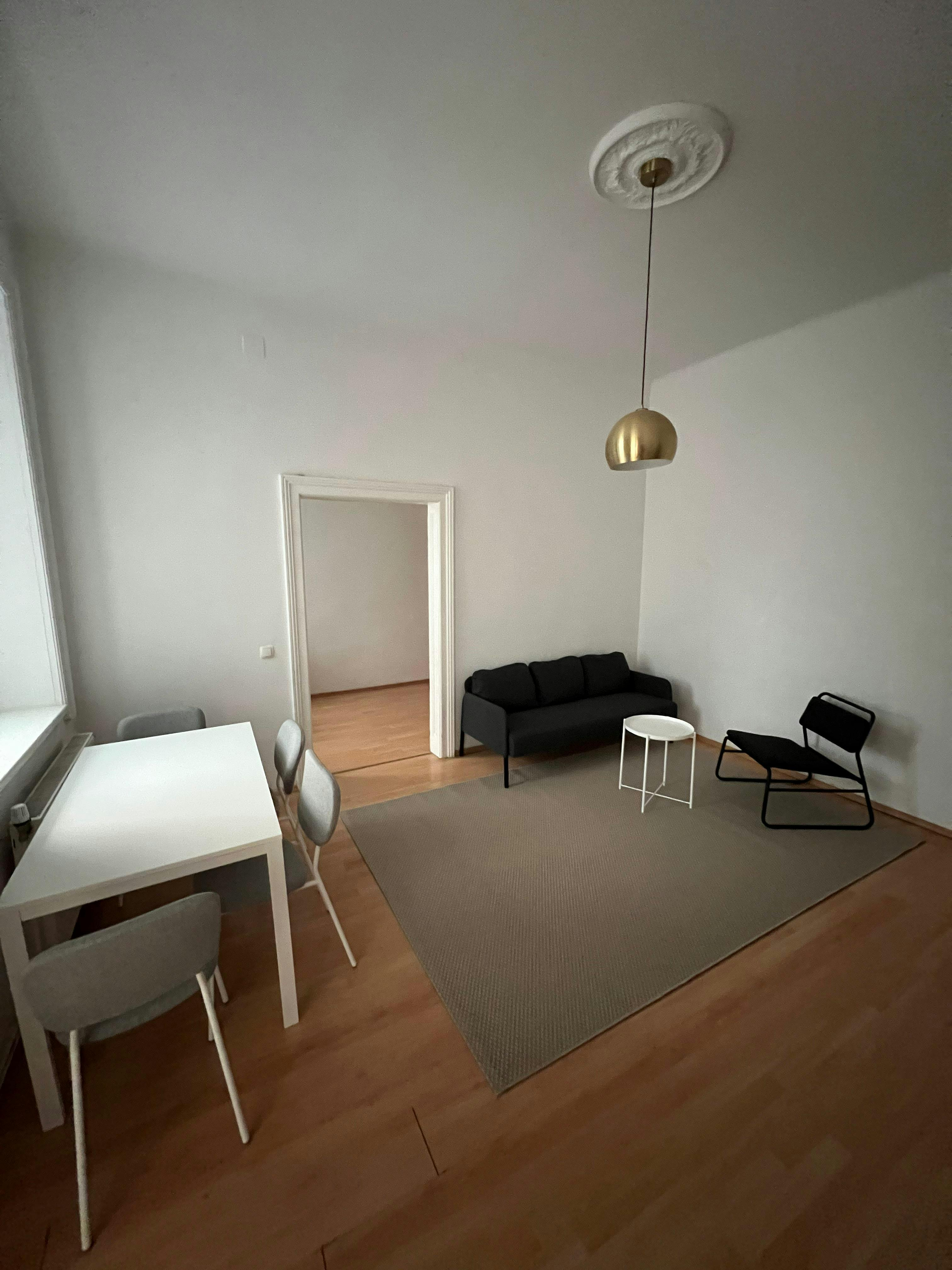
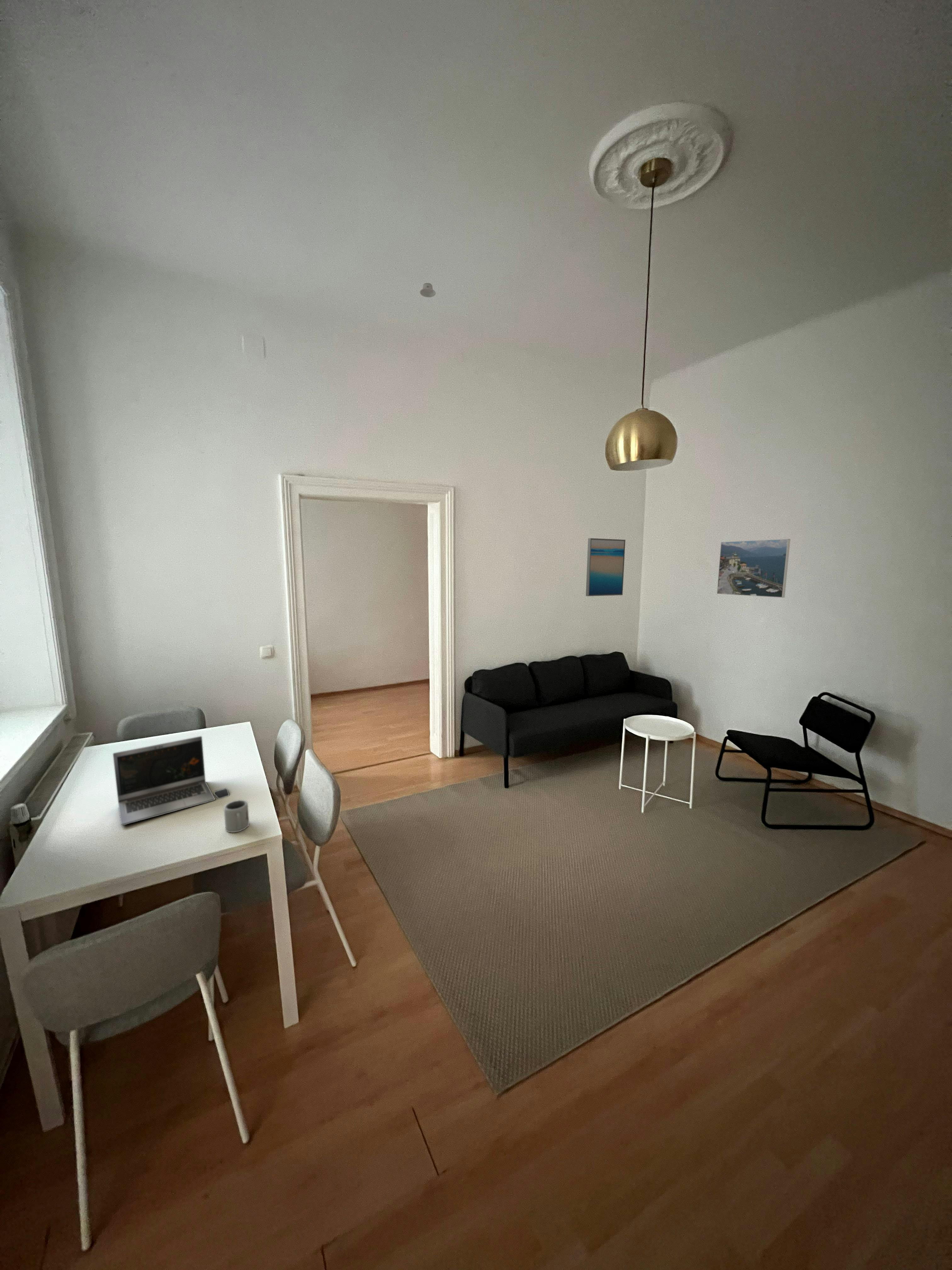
+ cup [224,799,250,833]
+ laptop [113,736,230,826]
+ recessed light [419,282,436,298]
+ wall art [586,538,626,597]
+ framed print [717,539,791,598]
